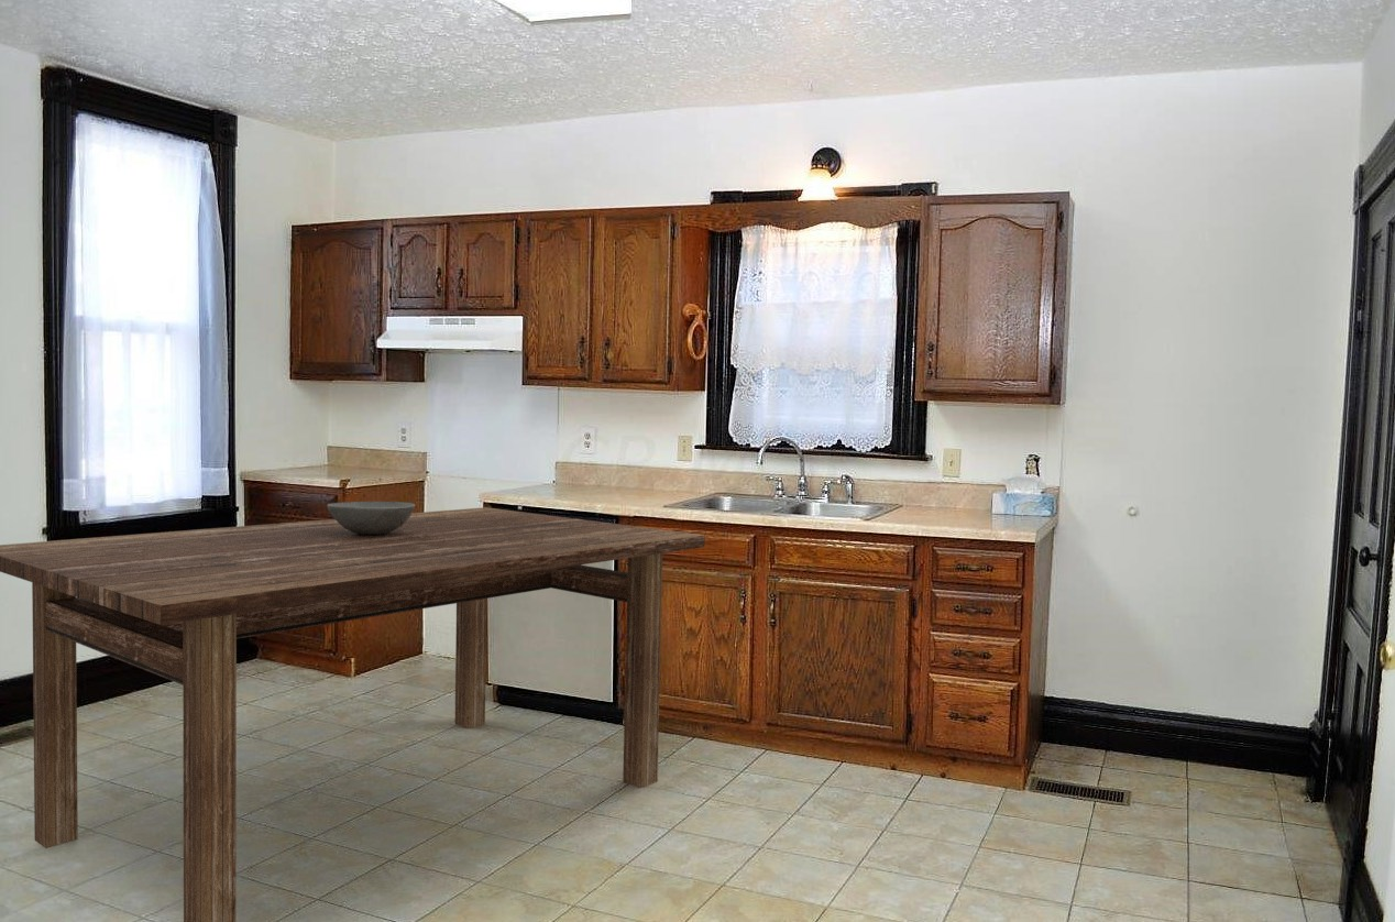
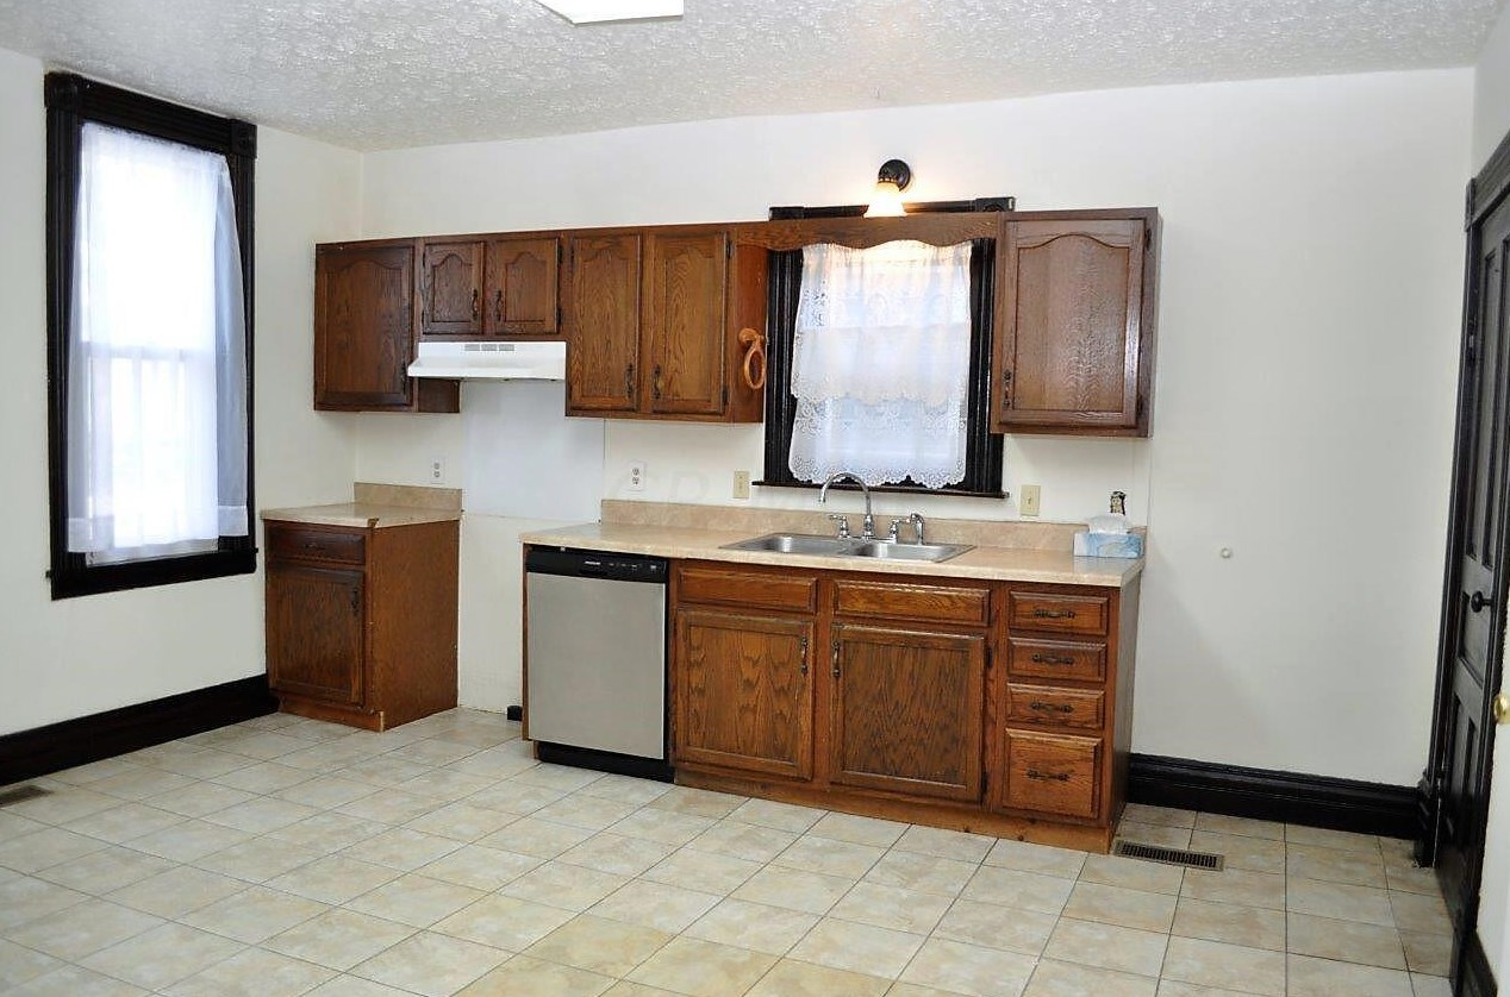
- bowl [326,501,416,535]
- dining table [0,506,706,922]
